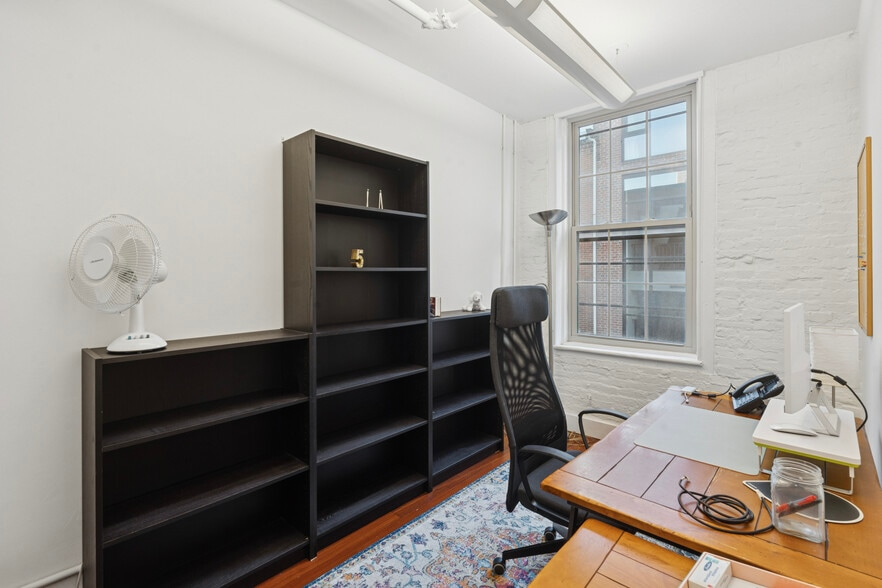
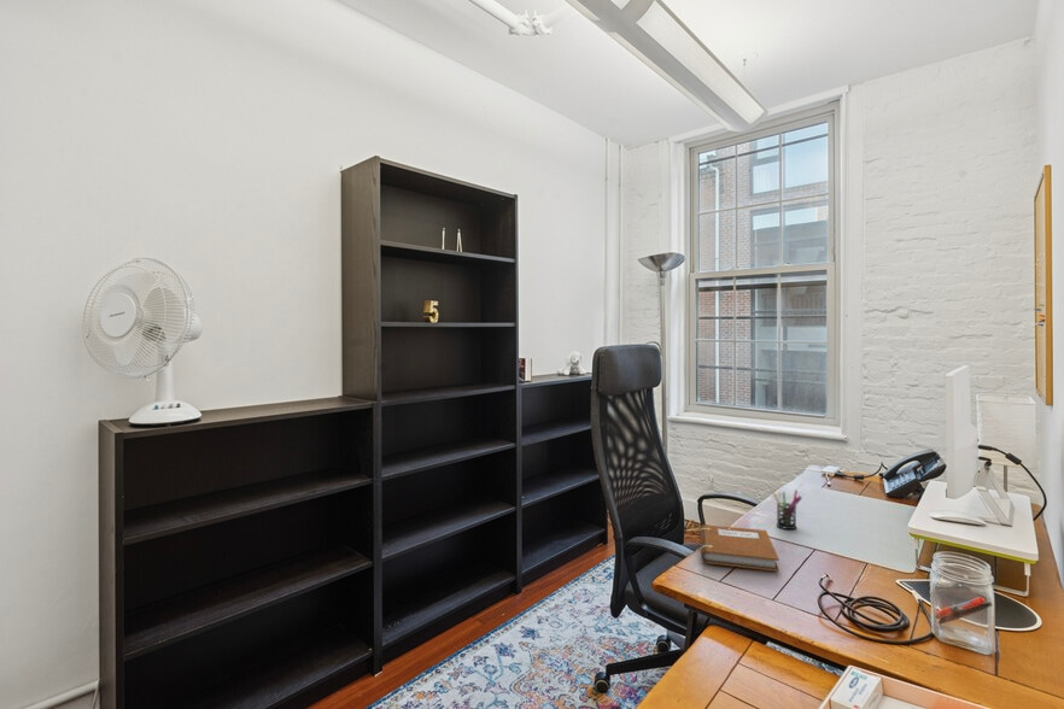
+ pen holder [772,488,803,531]
+ notebook [698,523,781,573]
